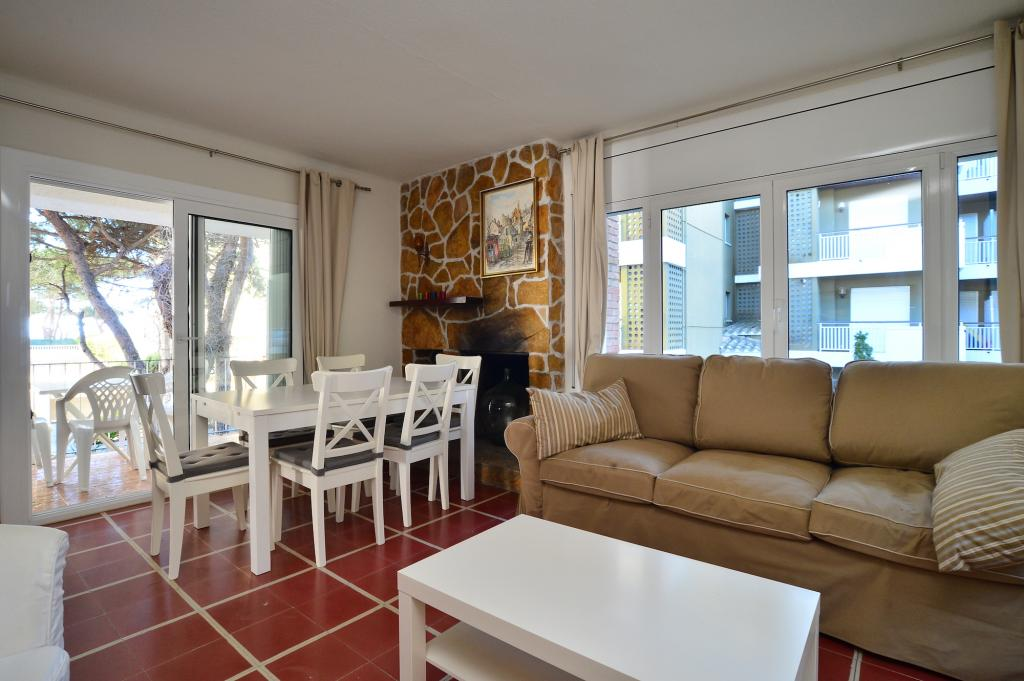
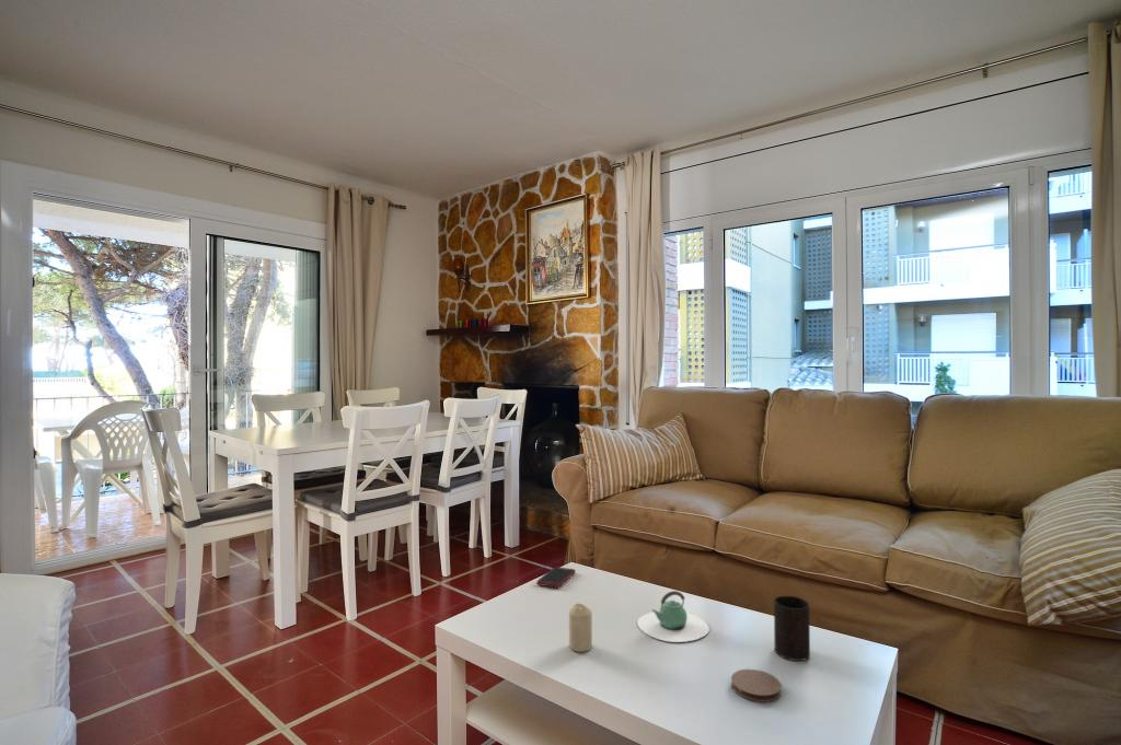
+ cell phone [535,566,577,589]
+ teapot [636,590,710,643]
+ coaster [730,668,783,703]
+ cup [773,595,811,662]
+ candle [568,602,593,653]
